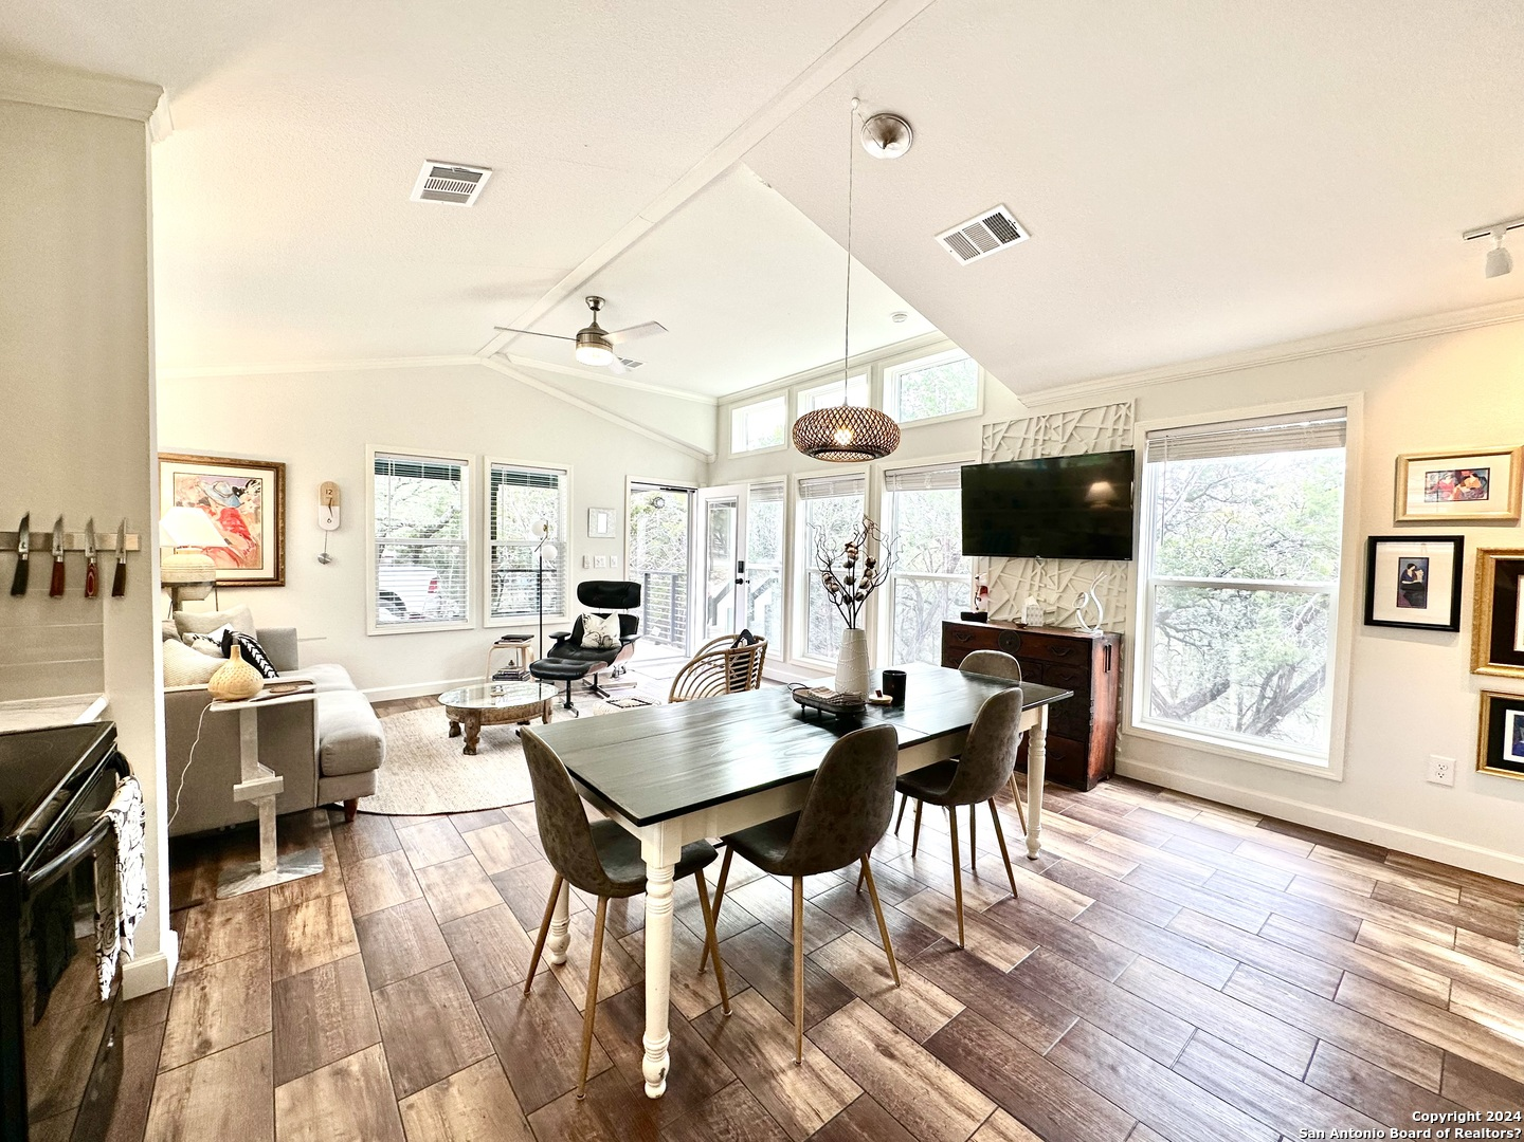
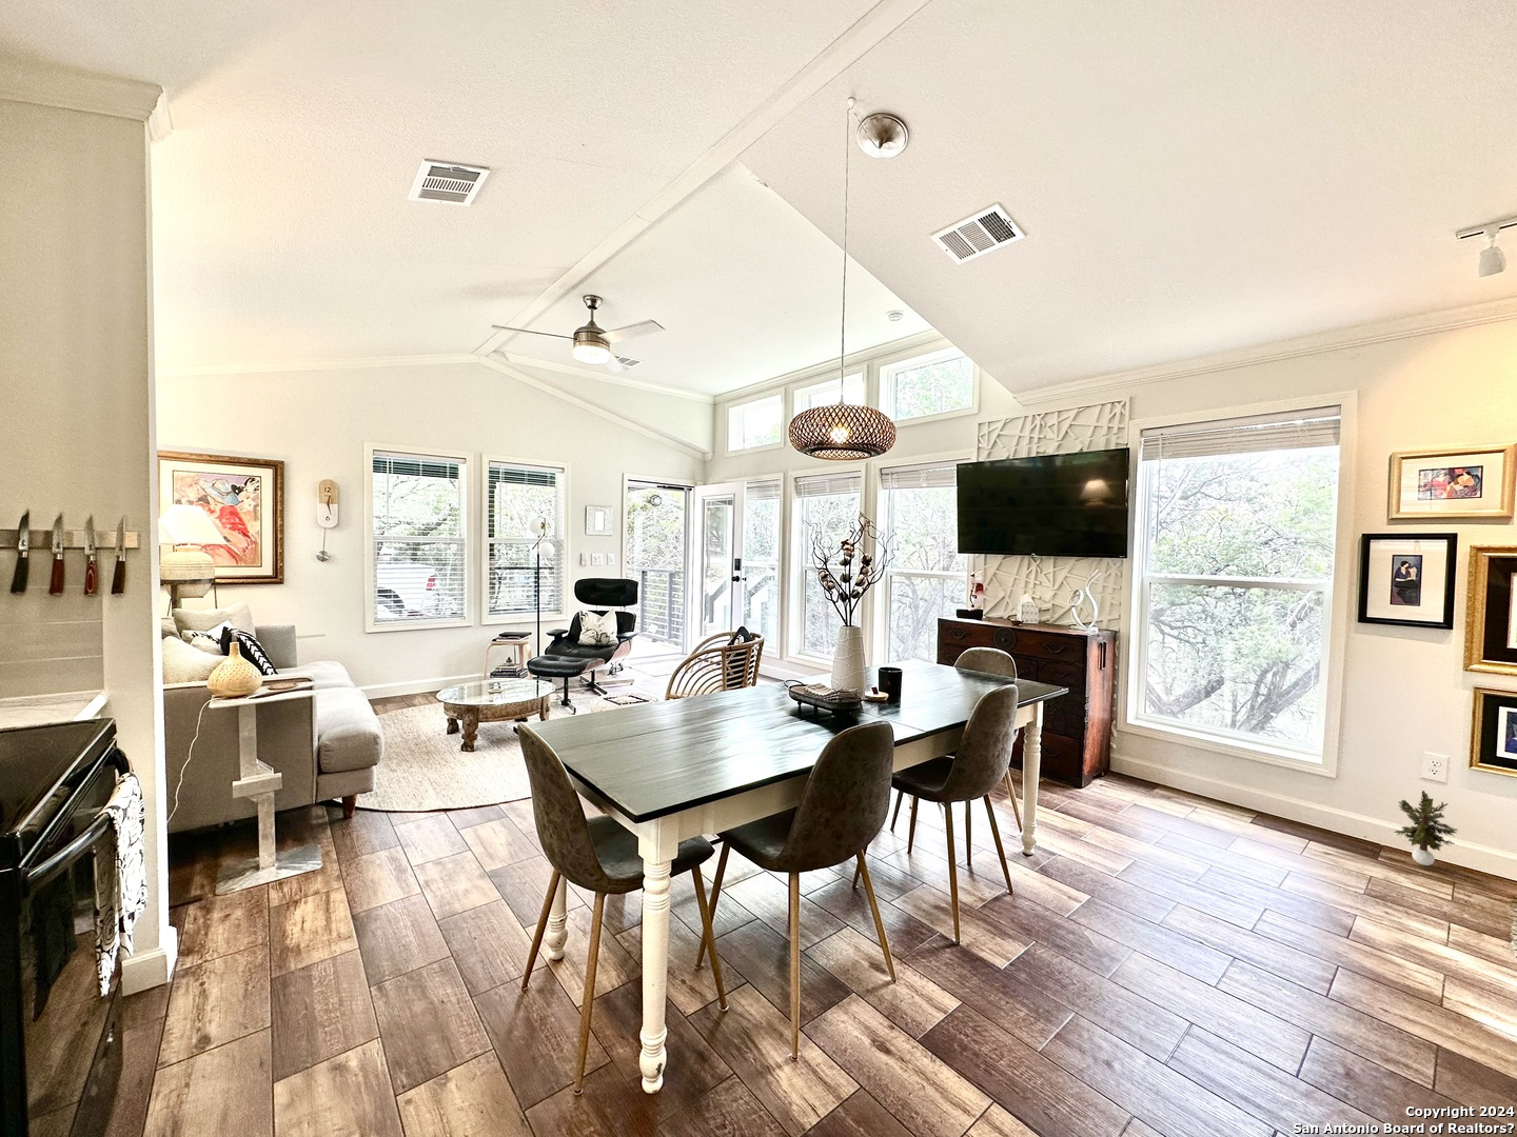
+ potted plant [1393,789,1458,866]
